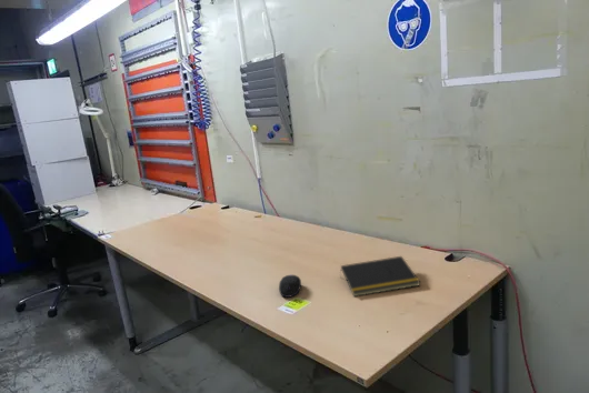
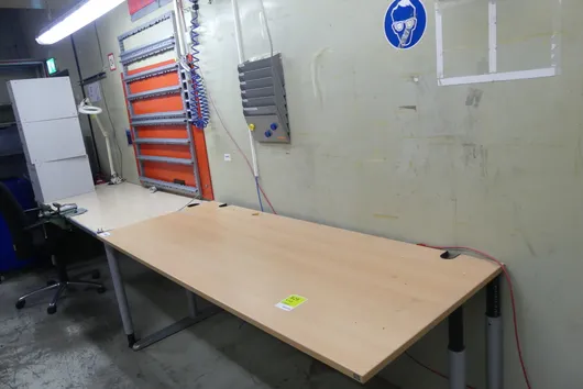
- notepad [339,255,421,298]
- computer mouse [278,274,302,299]
